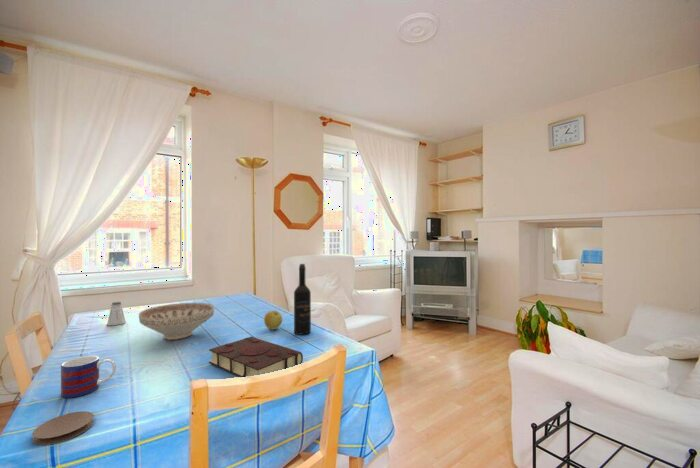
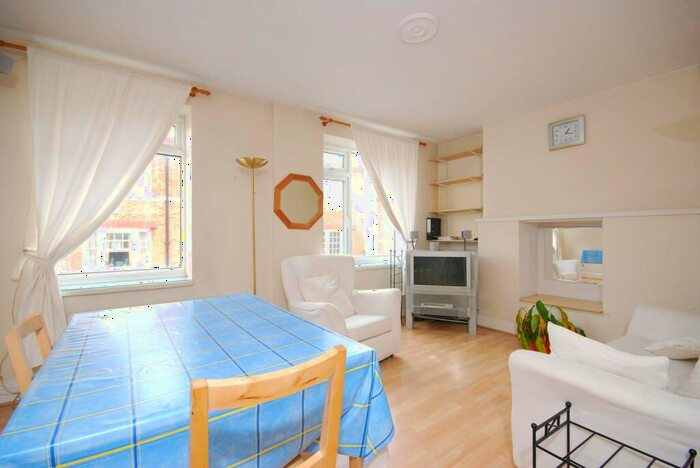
- mug [60,355,117,399]
- decorative bowl [138,302,215,341]
- wine bottle [293,263,312,336]
- apple [263,310,283,330]
- book [208,336,304,378]
- saltshaker [106,301,127,326]
- coaster [31,410,95,446]
